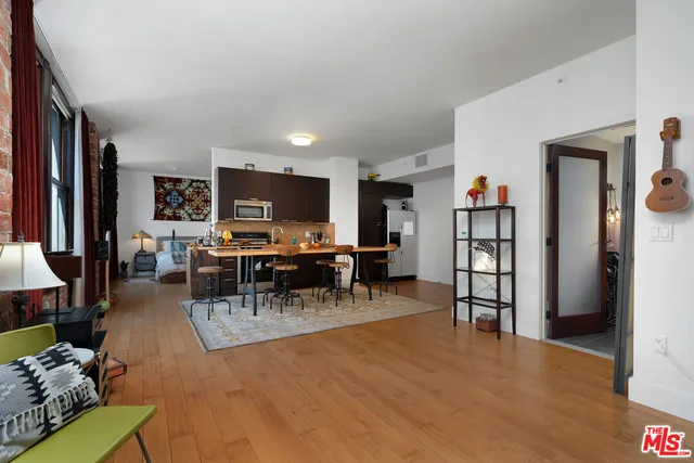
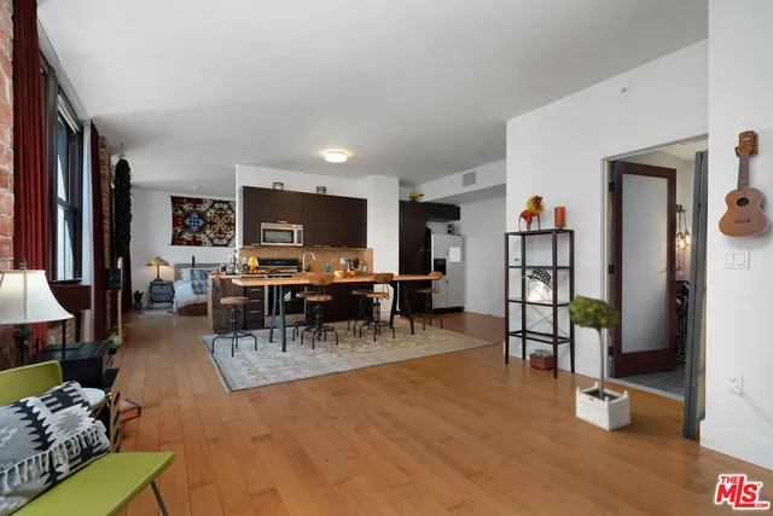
+ potted tree [566,294,632,431]
